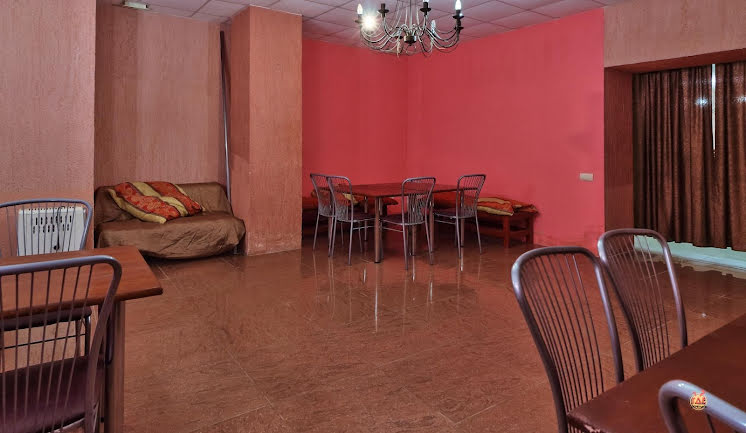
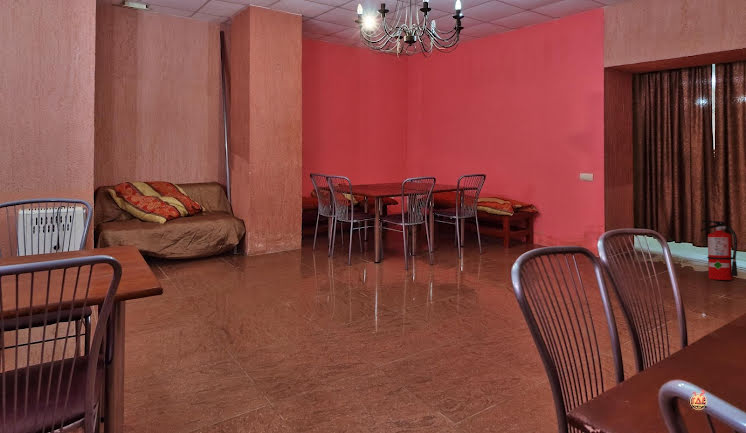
+ fire extinguisher [700,219,739,281]
